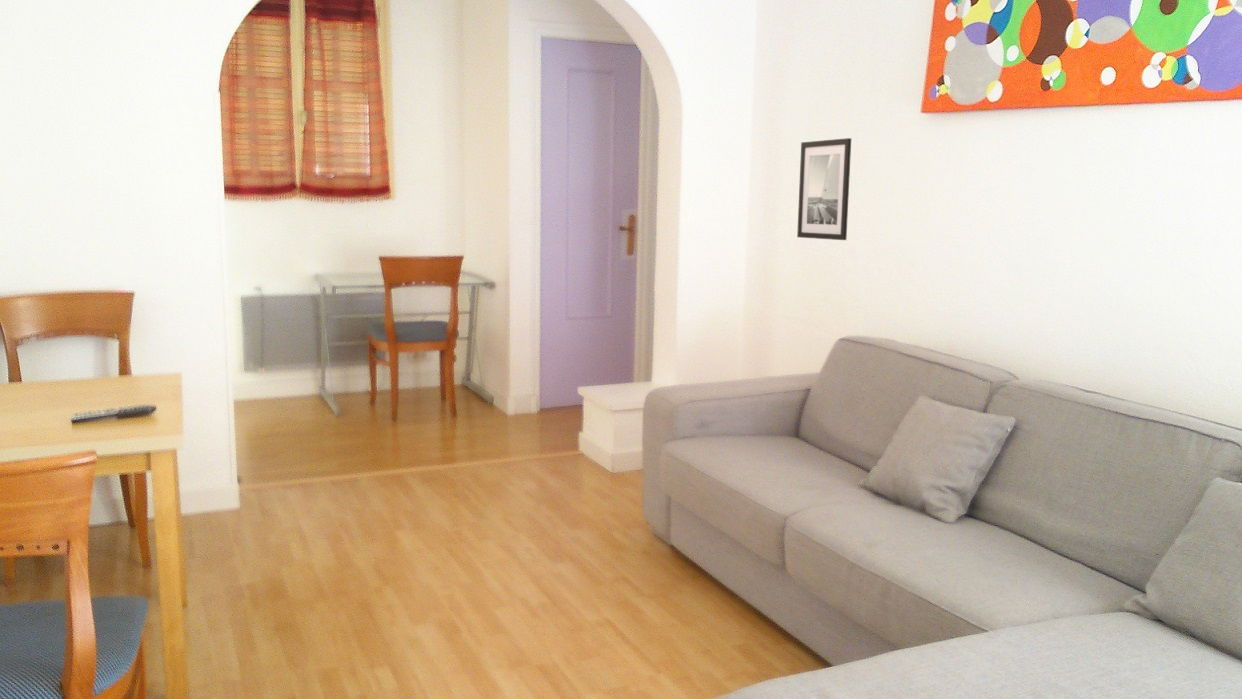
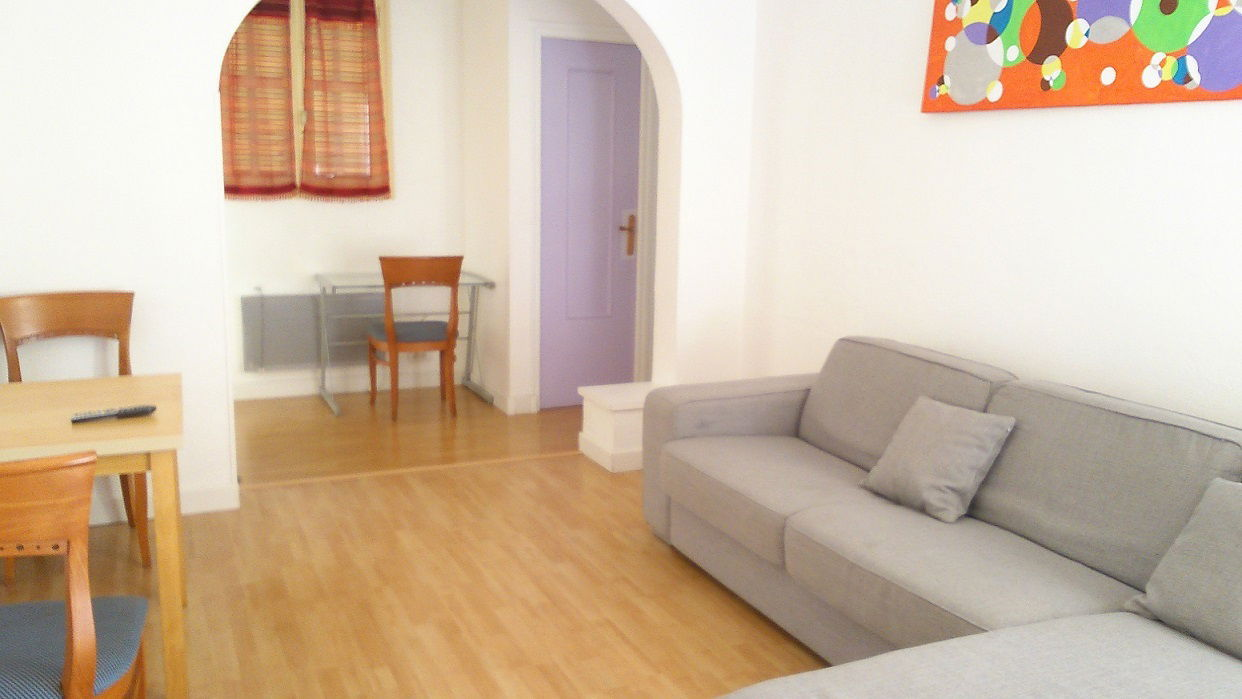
- wall art [796,137,852,241]
